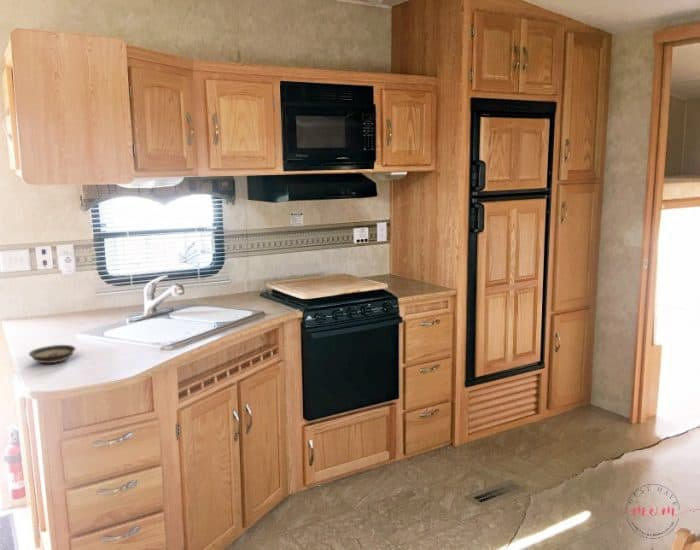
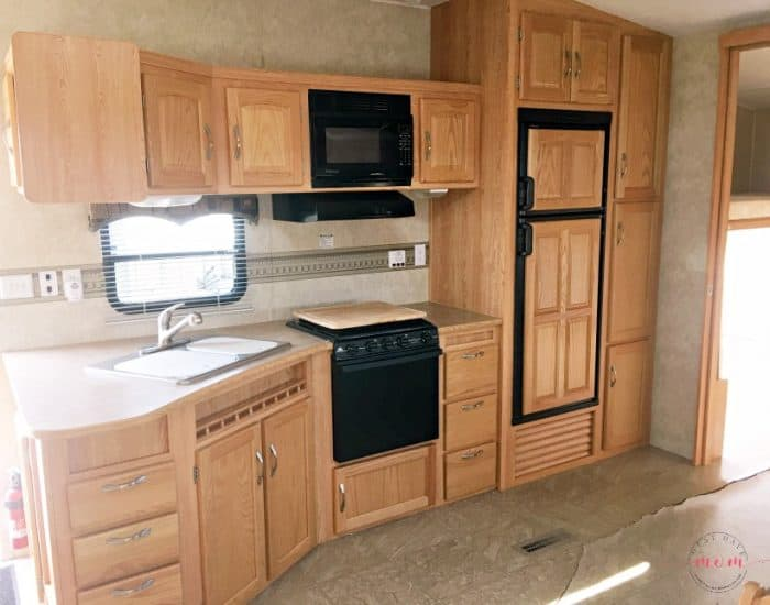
- saucer [28,344,77,364]
